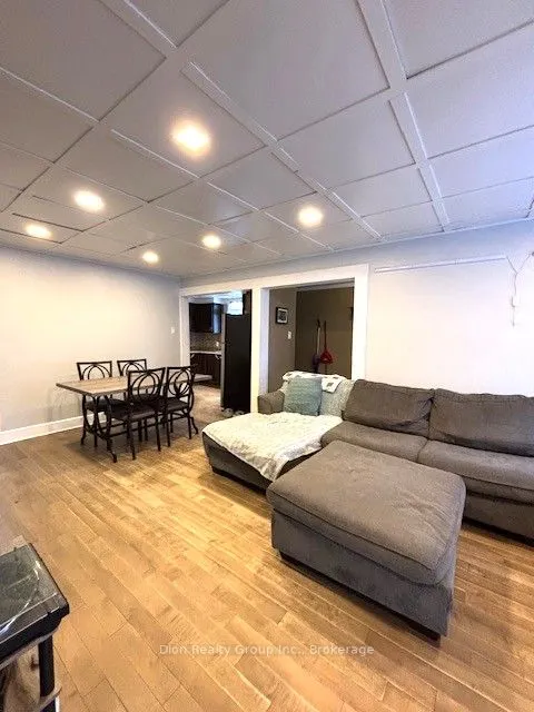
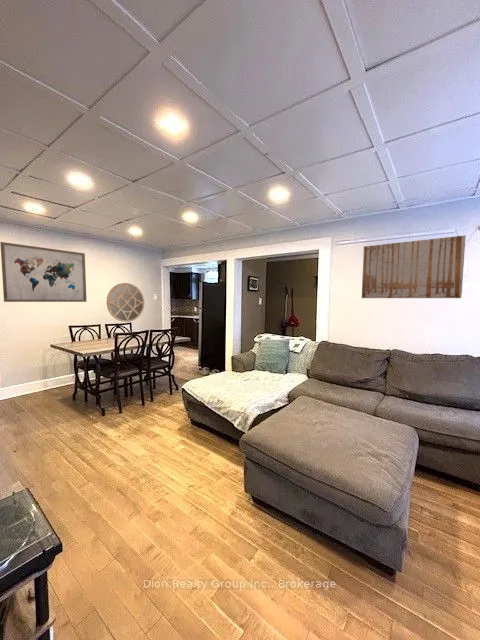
+ wall art [0,241,88,303]
+ wall art [361,234,467,299]
+ home mirror [106,282,145,323]
